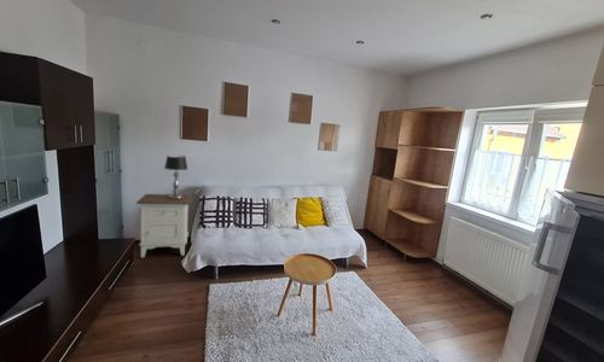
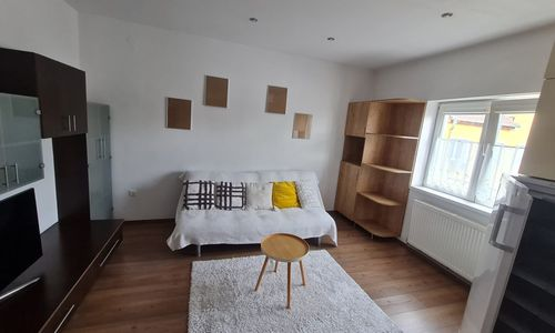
- table lamp [163,154,188,199]
- nightstand [134,193,193,258]
